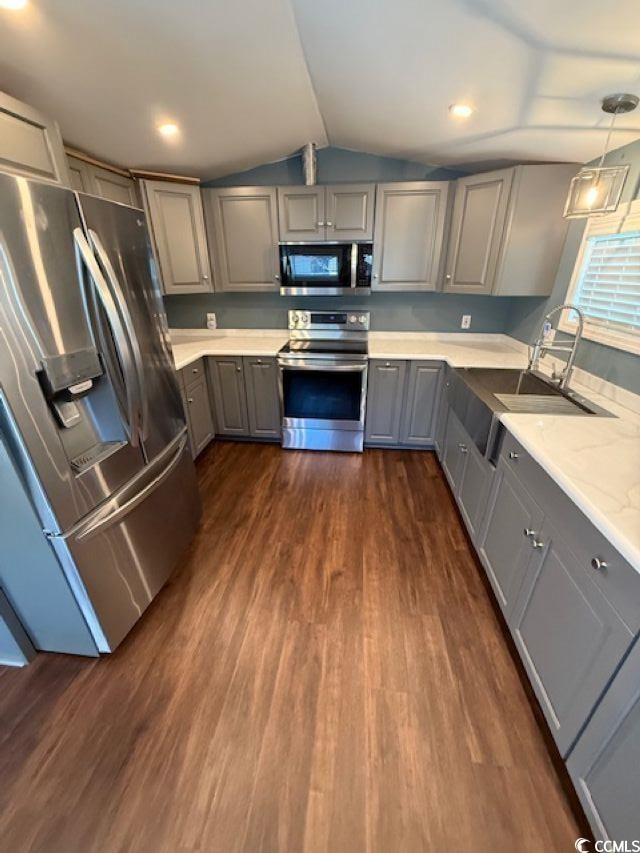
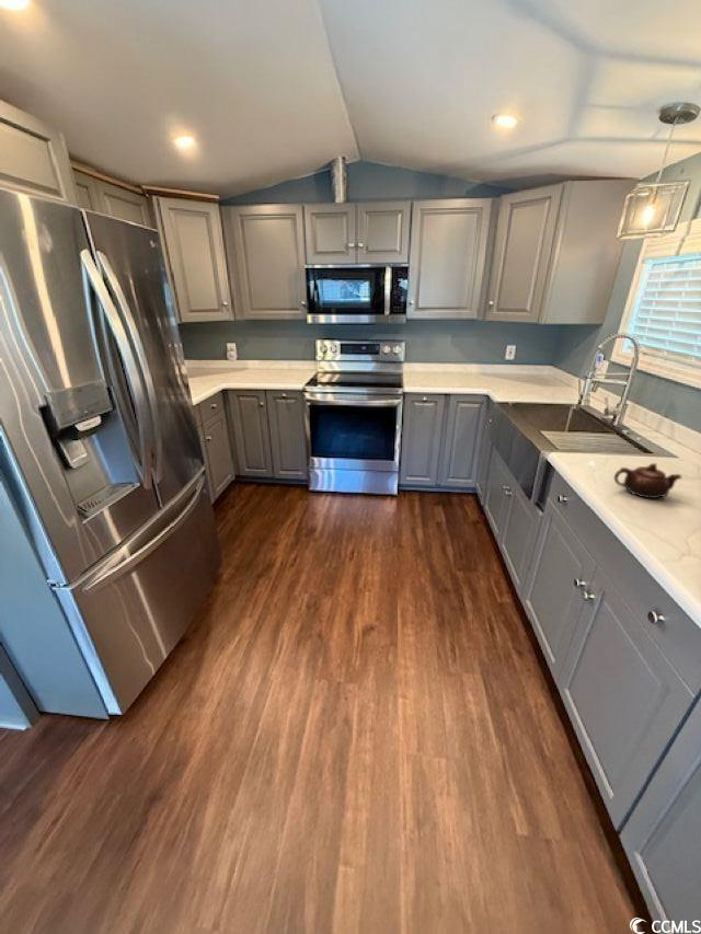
+ teapot [613,462,682,499]
